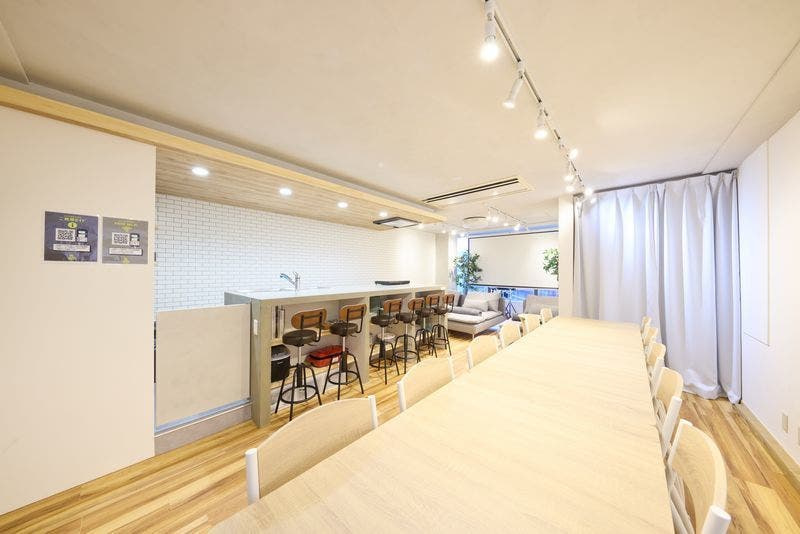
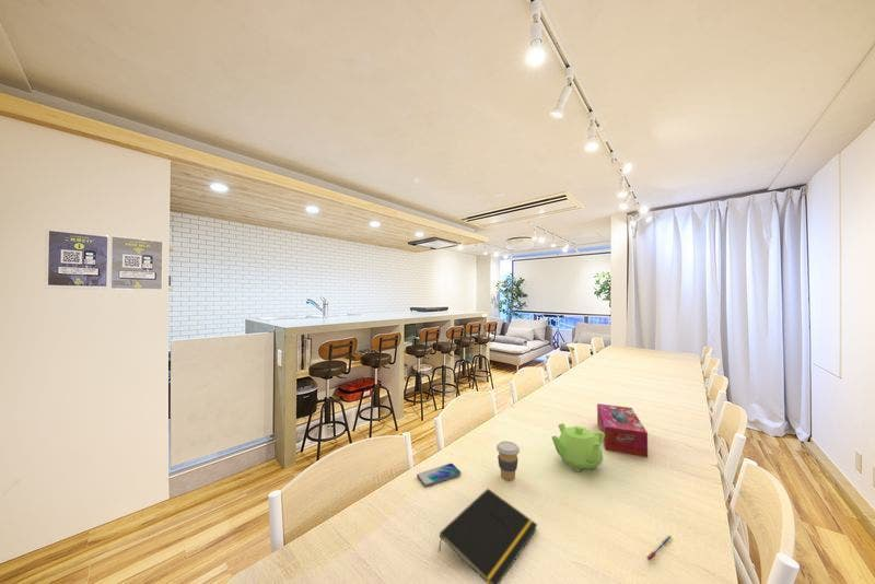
+ smartphone [416,463,462,488]
+ tissue box [596,402,649,458]
+ teapot [550,422,605,472]
+ coffee cup [495,440,521,481]
+ pen [646,535,673,561]
+ notepad [438,488,538,584]
